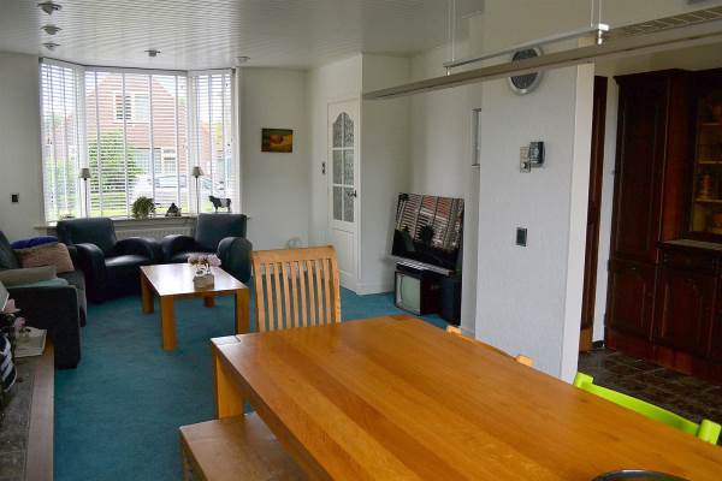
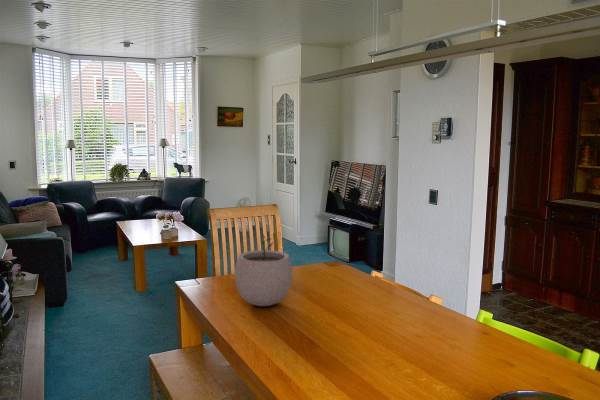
+ plant pot [234,234,293,307]
